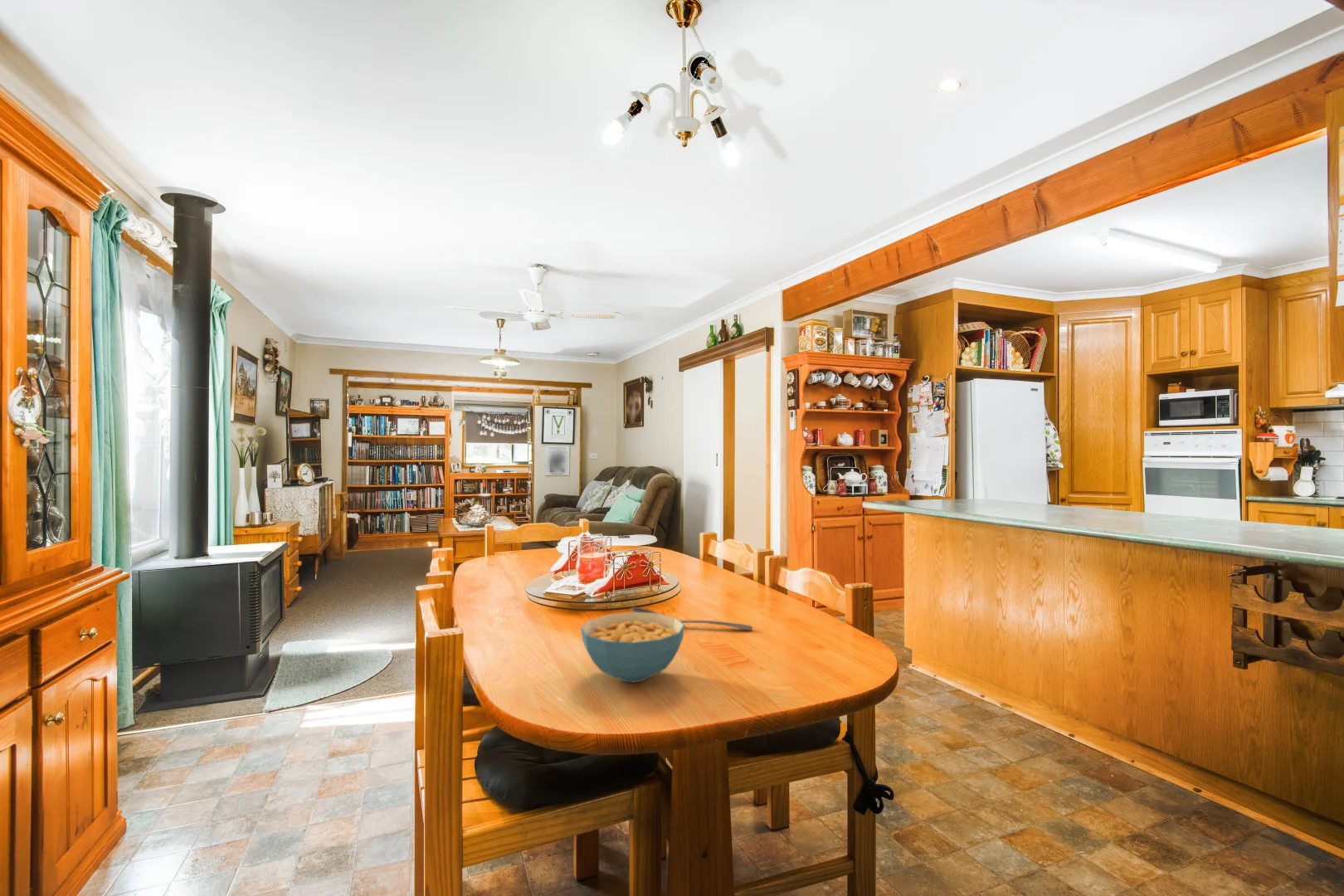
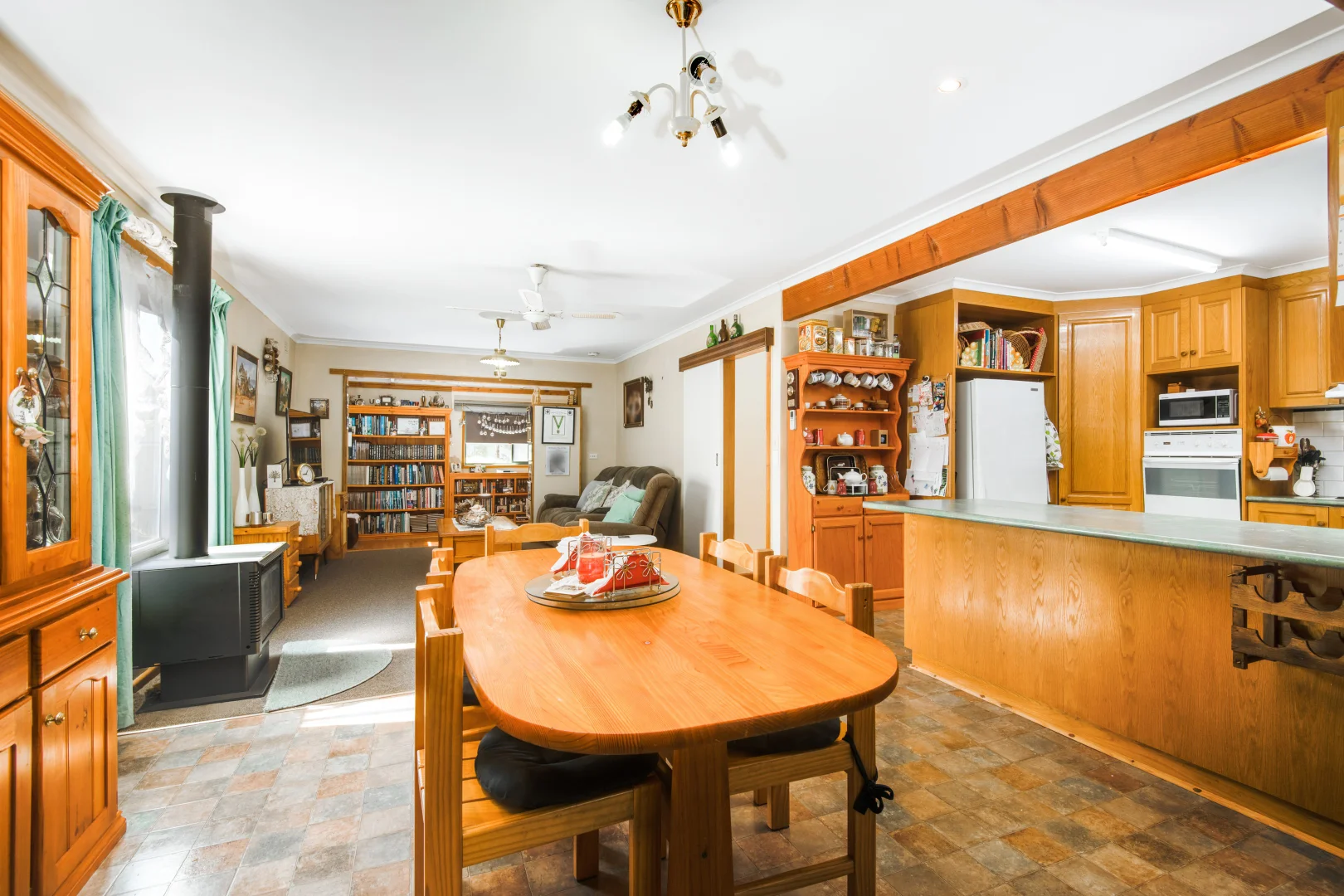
- stirrer [631,606,753,631]
- cereal bowl [580,611,685,684]
